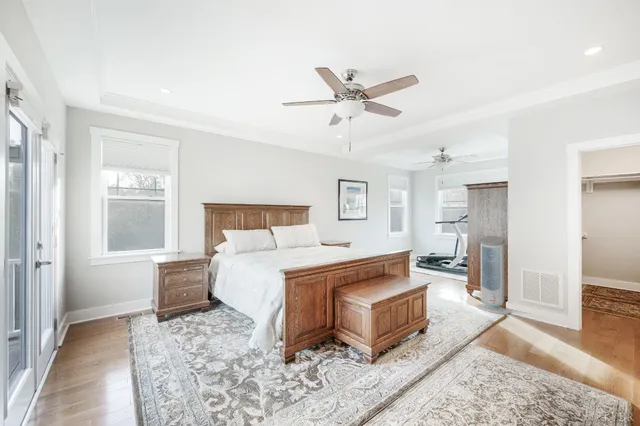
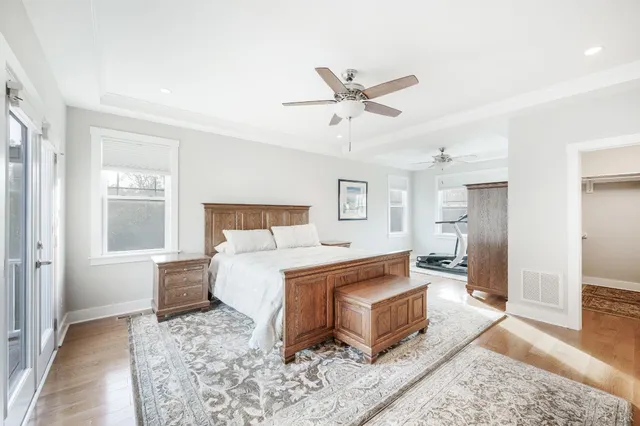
- air purifier [474,235,512,316]
